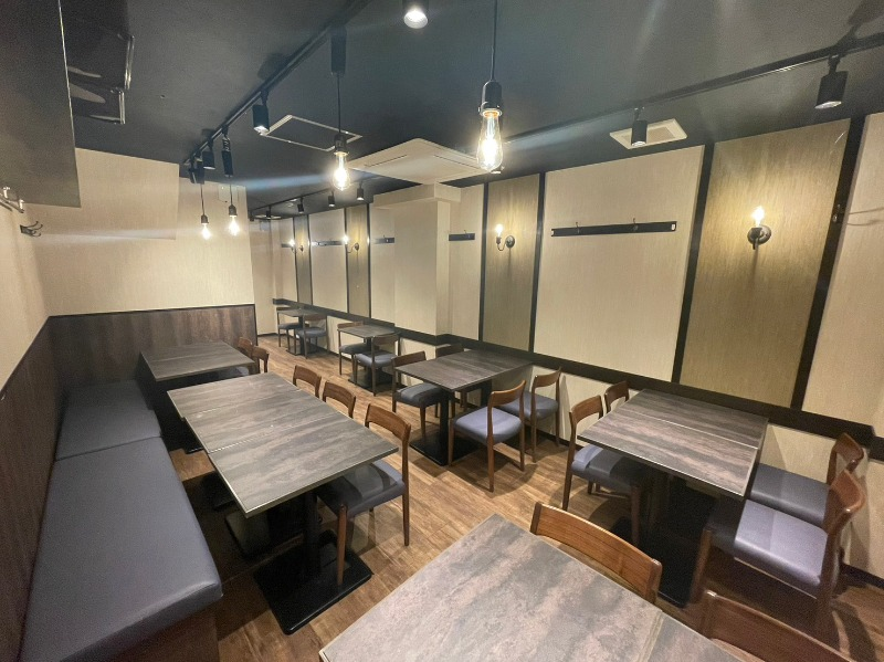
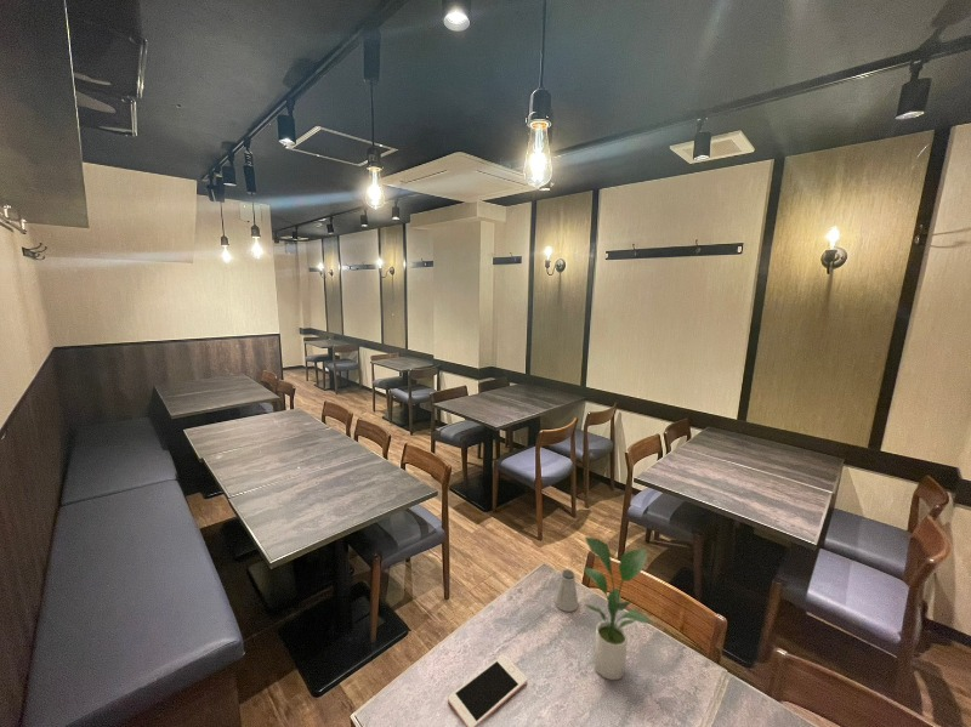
+ potted plant [583,535,654,681]
+ saltshaker [553,568,579,613]
+ cell phone [447,654,528,727]
